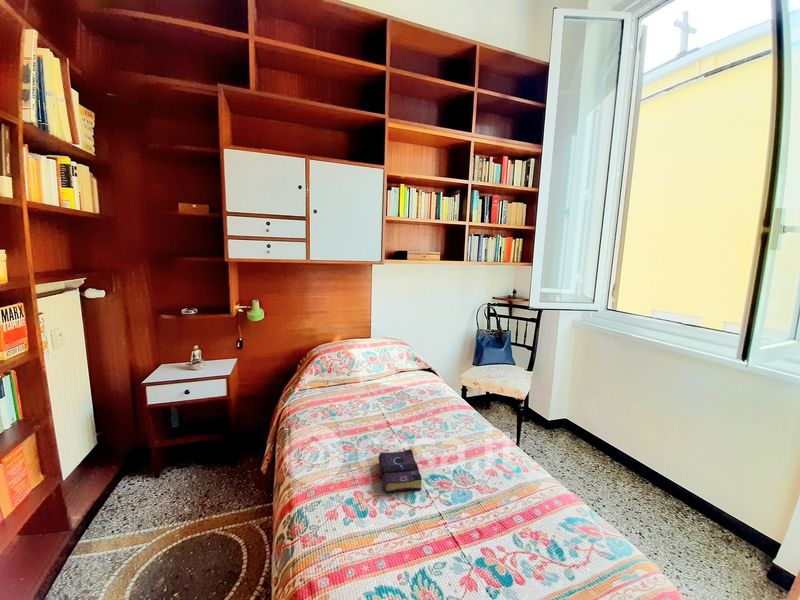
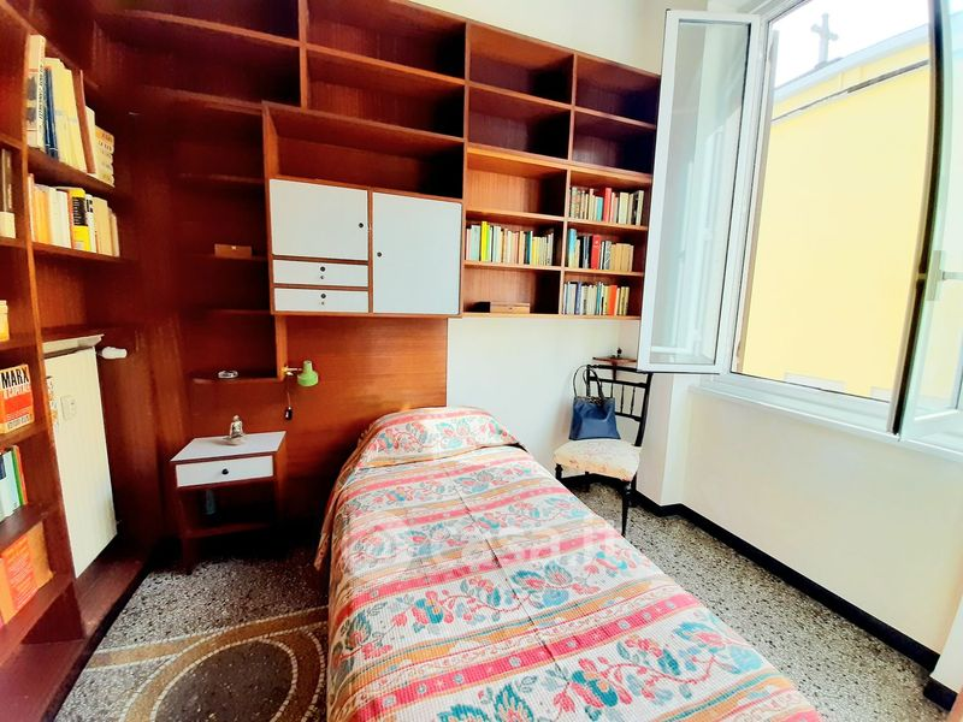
- book [378,448,423,494]
